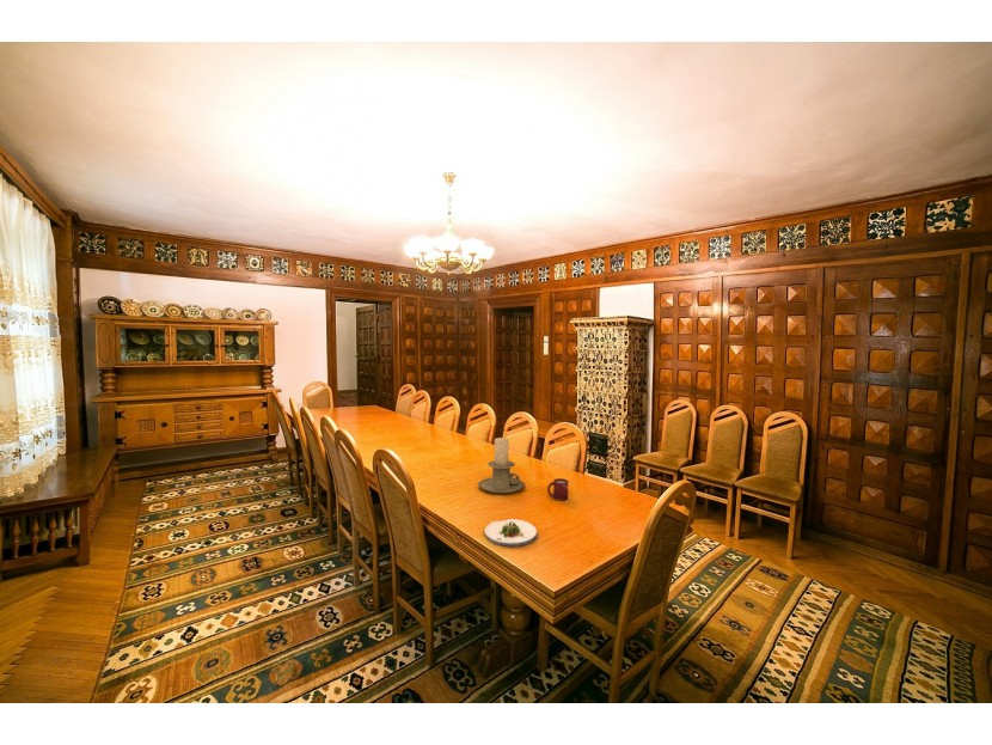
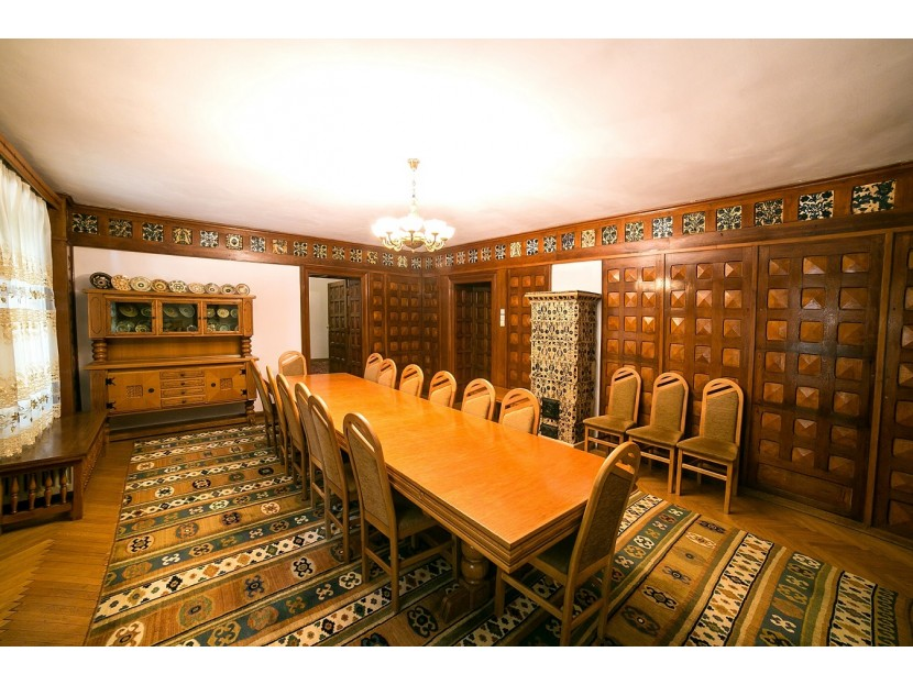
- cup [546,477,569,501]
- salad plate [483,518,539,548]
- candle holder [477,436,526,495]
